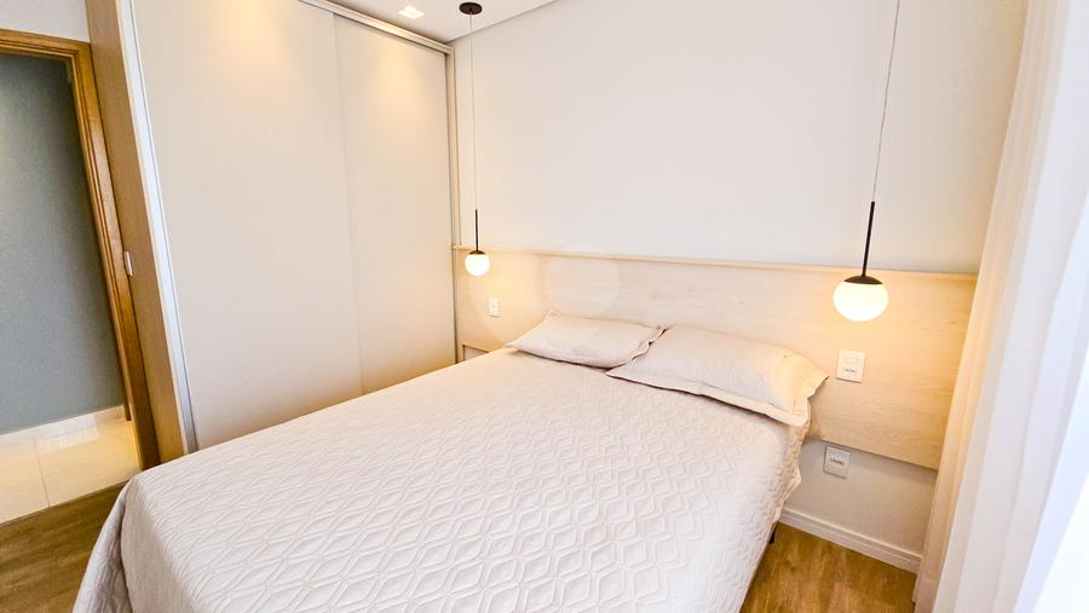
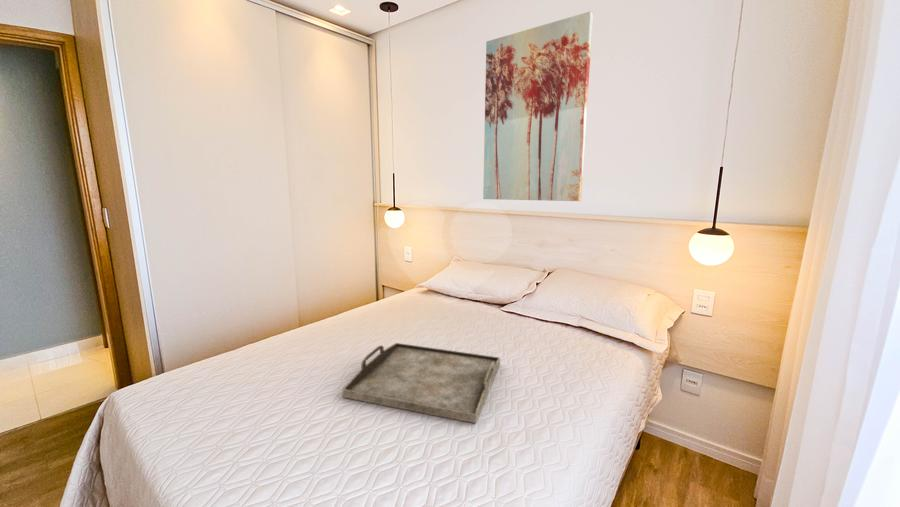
+ serving tray [341,342,501,424]
+ wall art [482,10,594,202]
